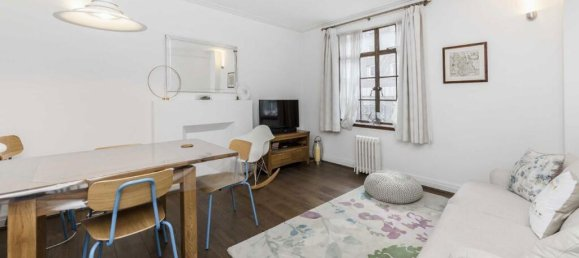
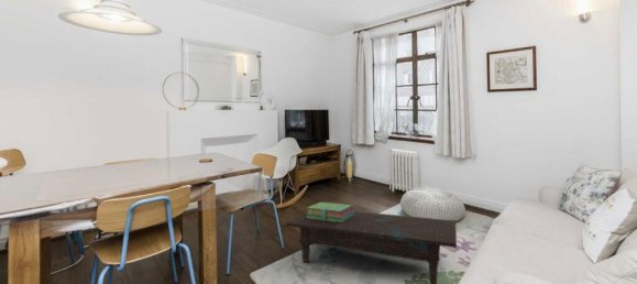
+ stack of books [306,201,354,222]
+ coffee table [285,210,458,284]
